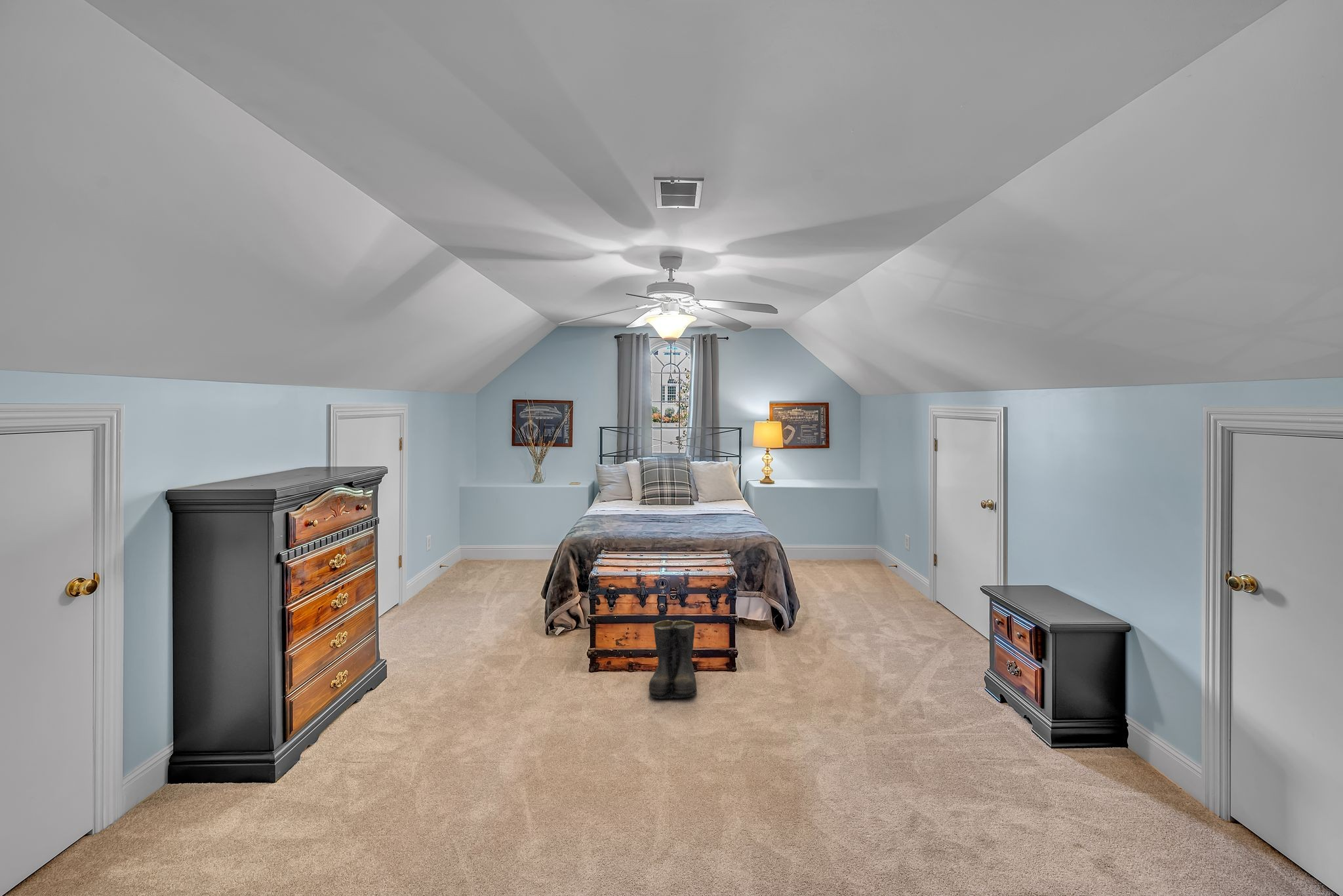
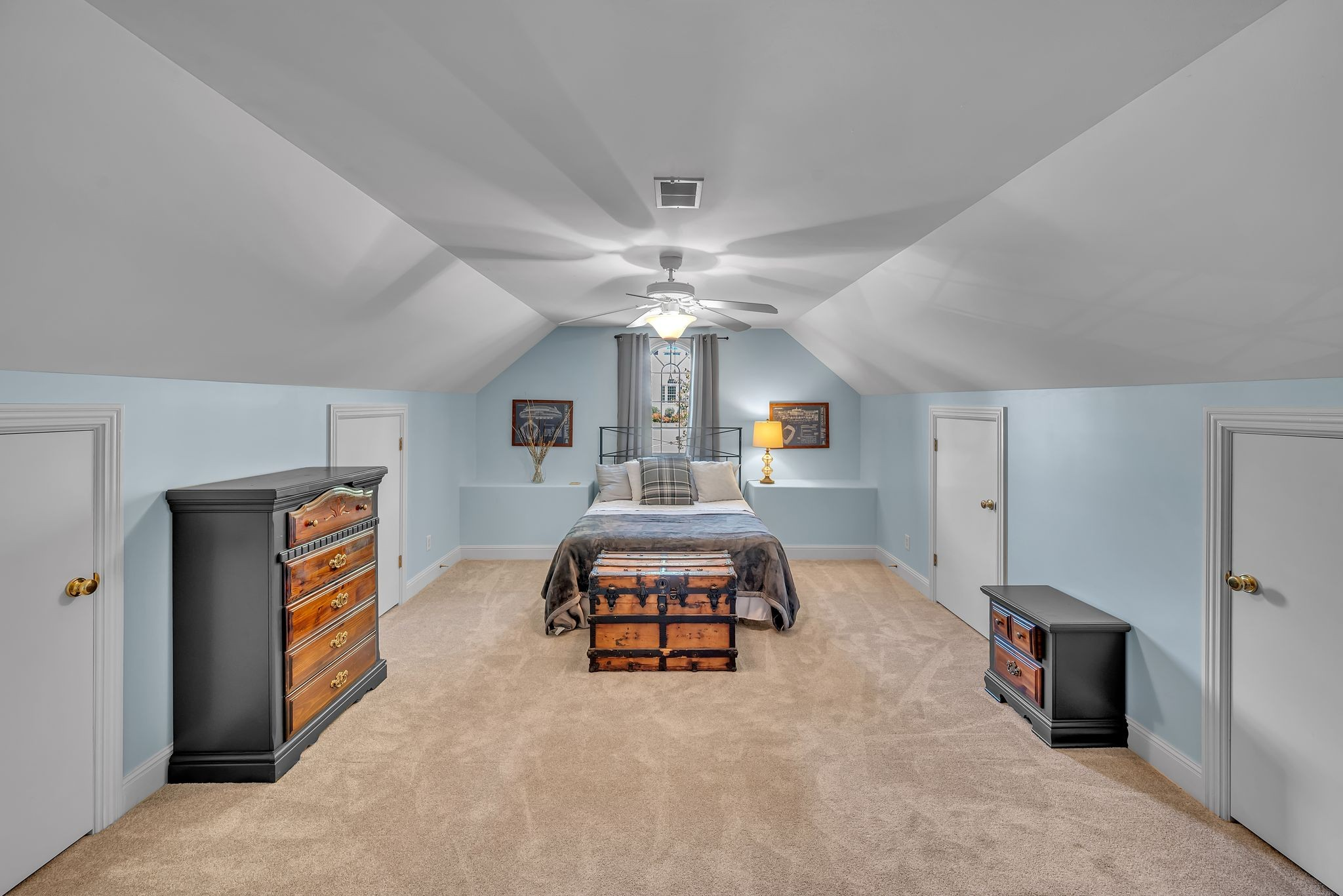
- boots [649,619,697,699]
